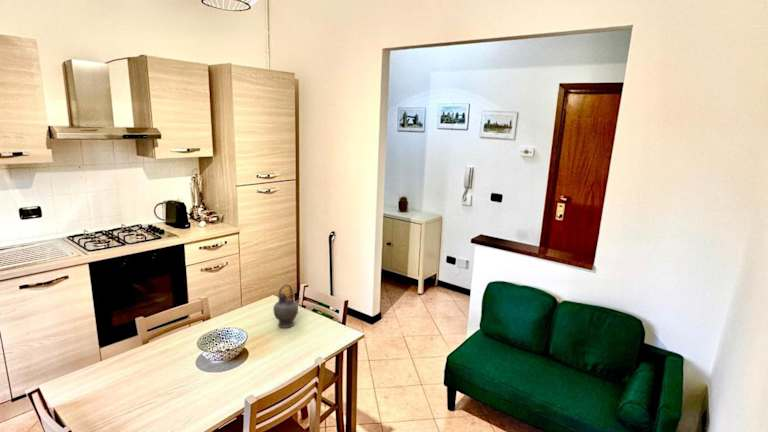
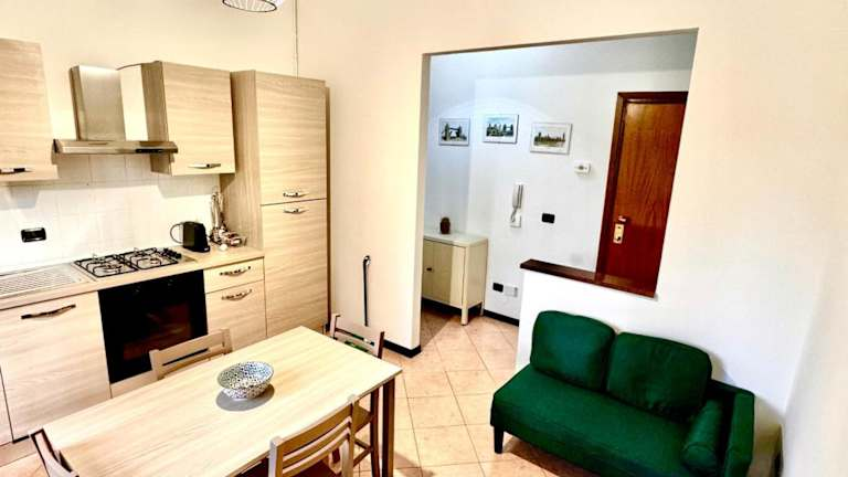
- teapot [272,283,302,329]
